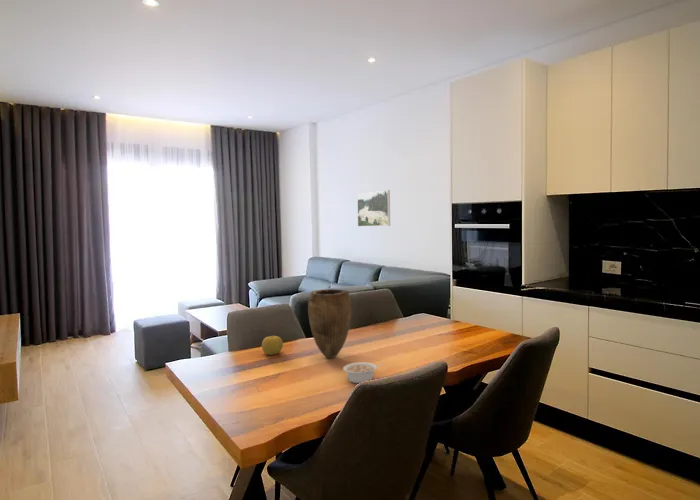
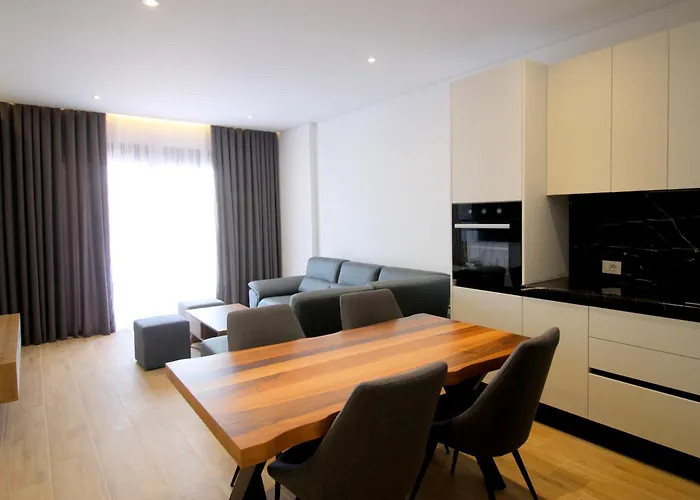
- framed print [356,189,391,227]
- vase [307,288,352,360]
- fruit [261,335,284,356]
- legume [342,361,385,384]
